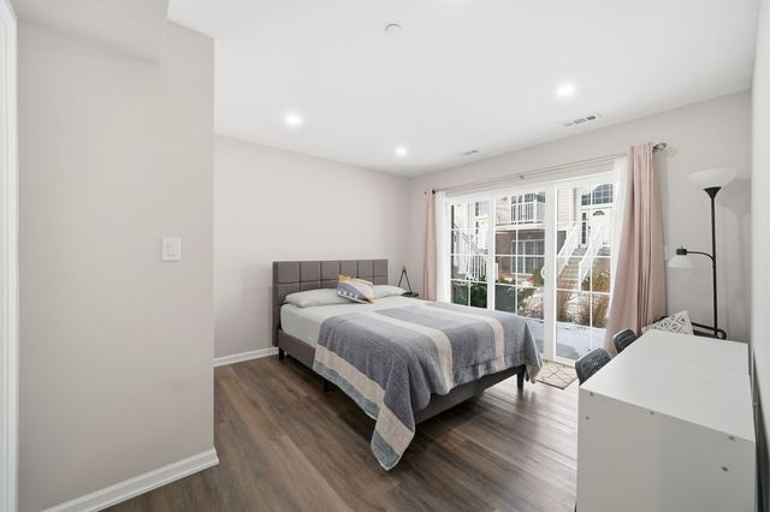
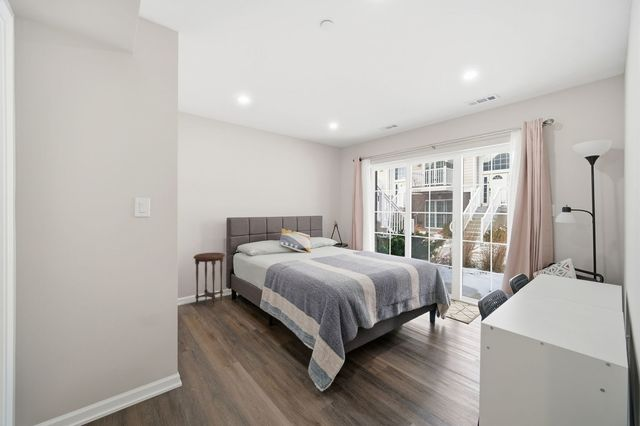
+ side table [193,252,226,307]
